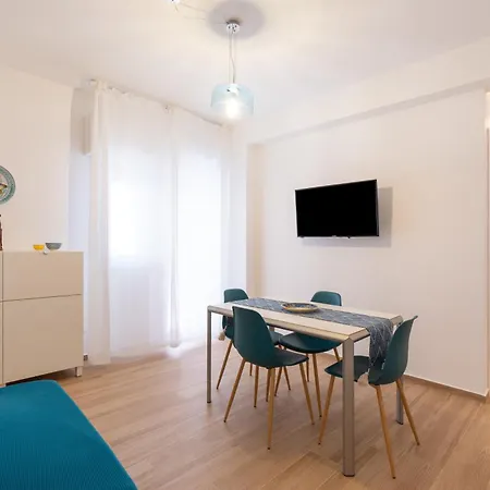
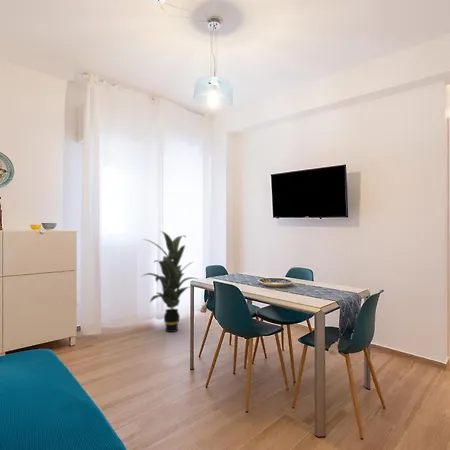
+ indoor plant [140,230,198,333]
